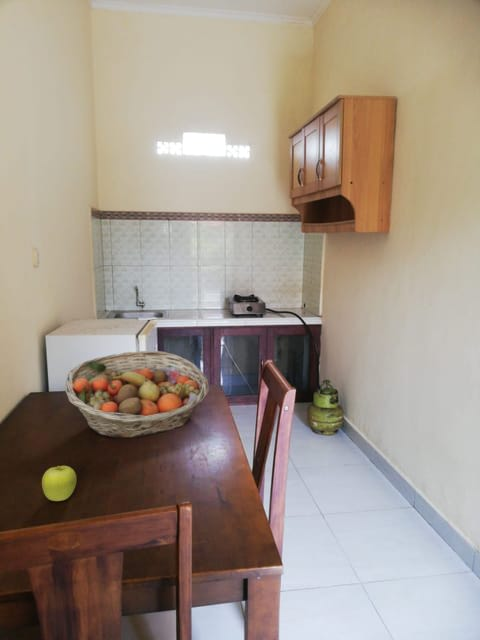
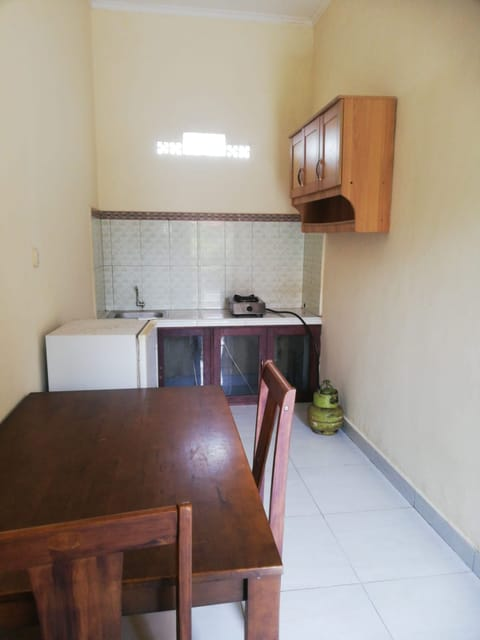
- fruit basket [64,350,210,439]
- fruit [41,465,77,502]
